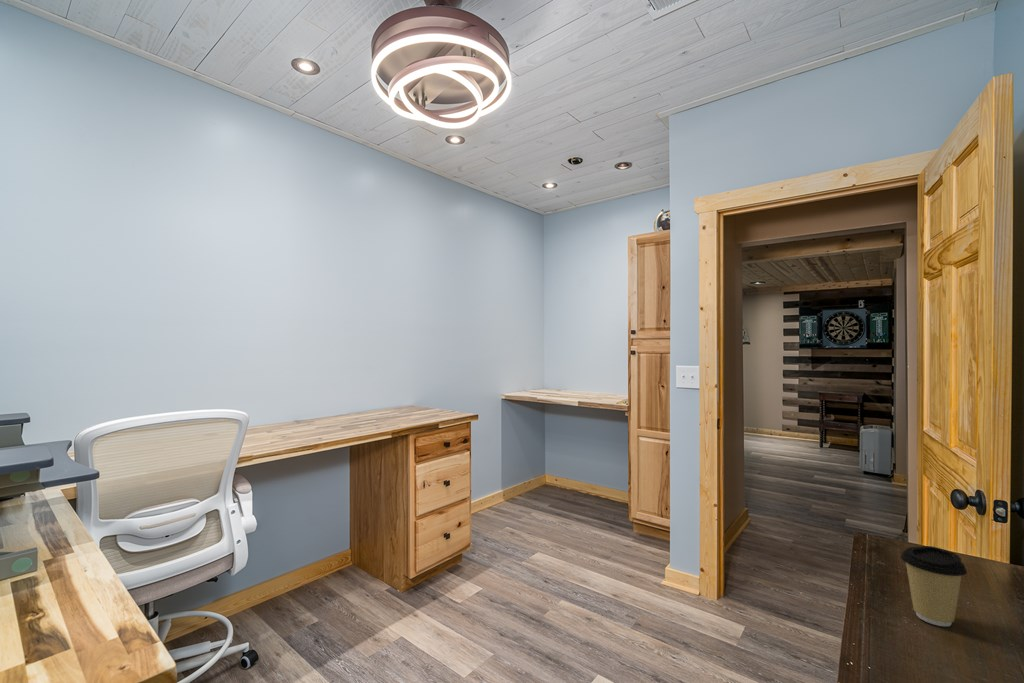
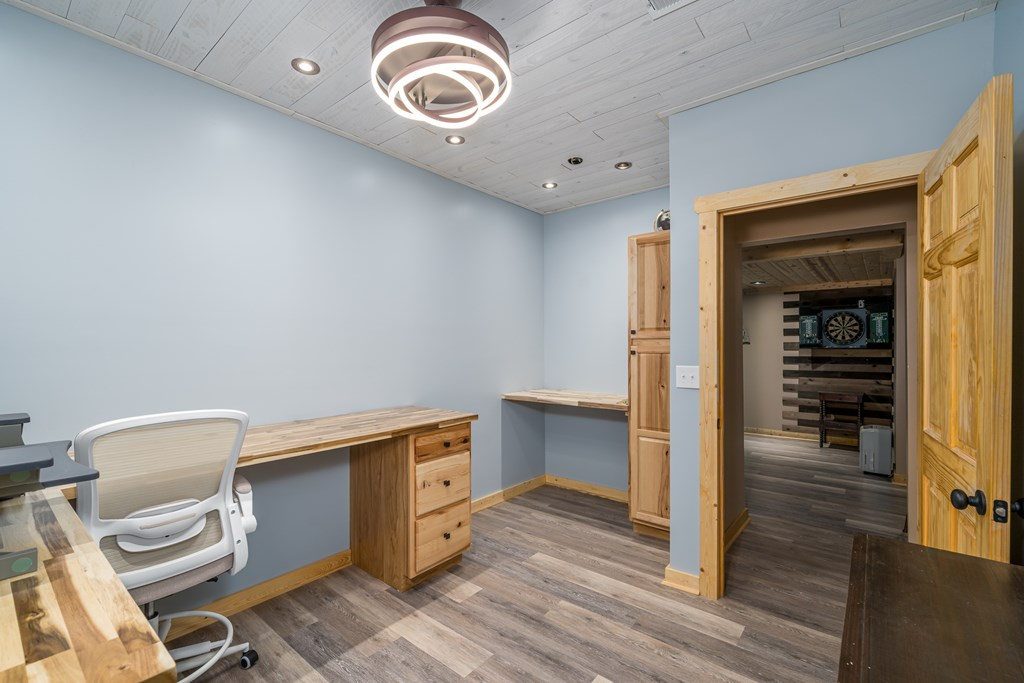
- coffee cup [900,545,968,627]
